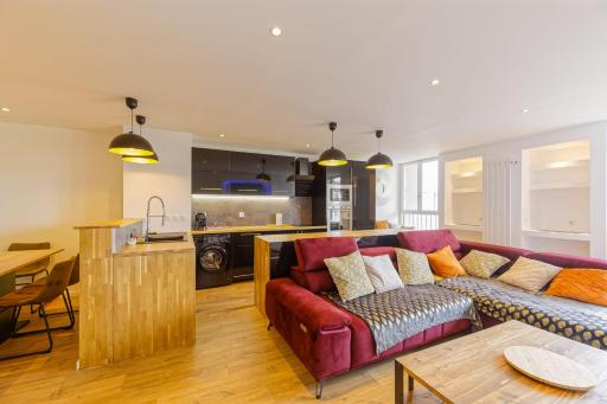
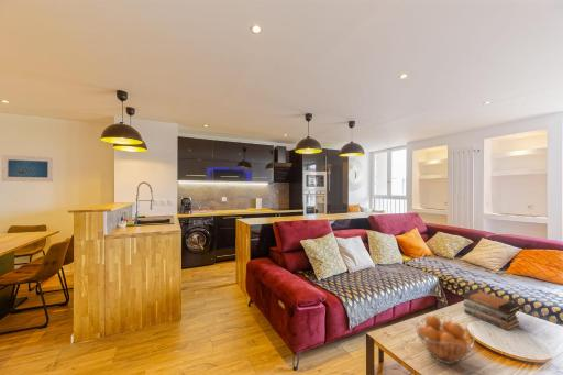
+ fruit basket [413,313,475,365]
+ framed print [1,154,55,183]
+ book stack [462,288,521,332]
